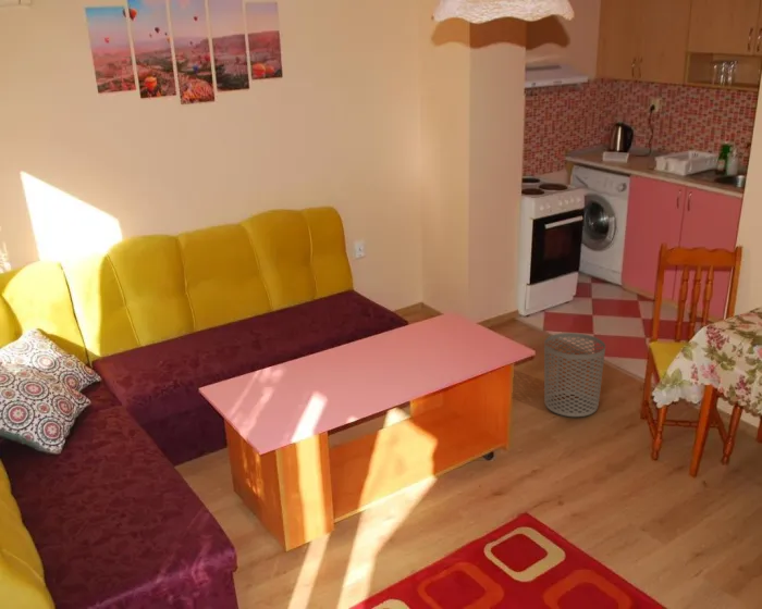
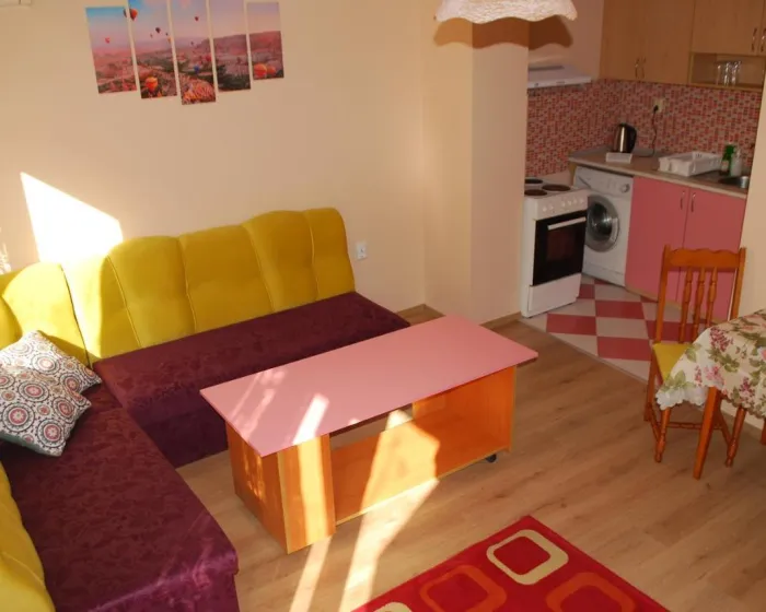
- waste bin [543,332,606,418]
